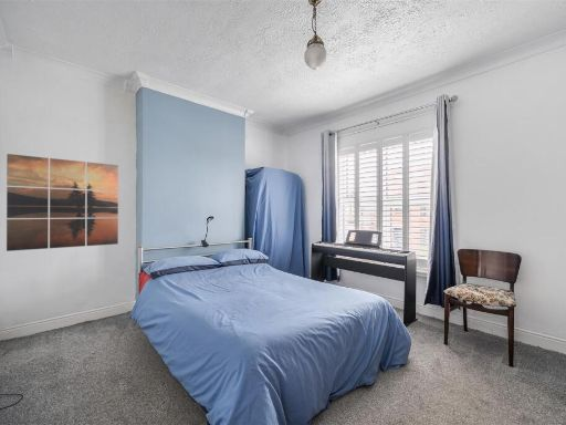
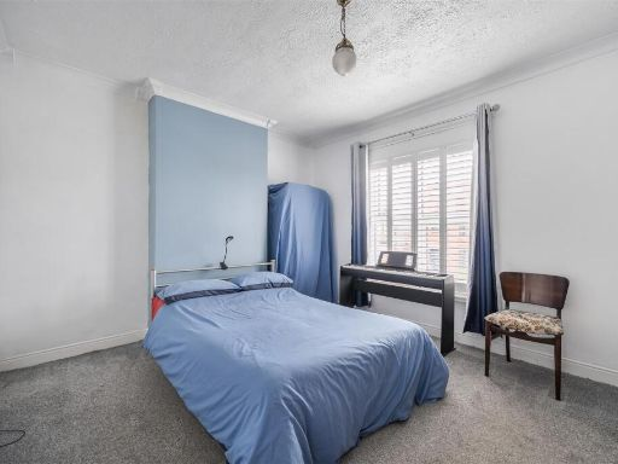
- wall art [6,153,119,252]
